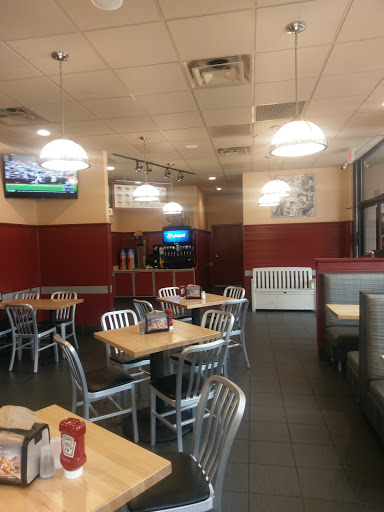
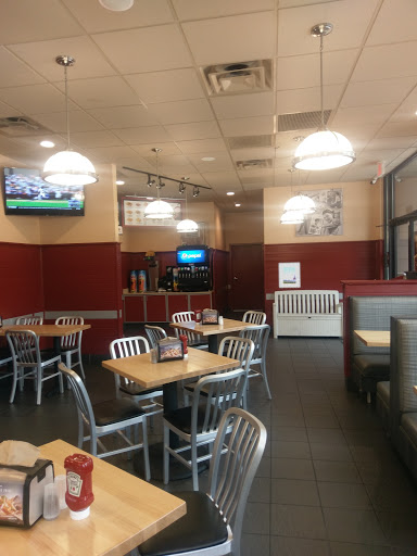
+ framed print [278,262,301,289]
